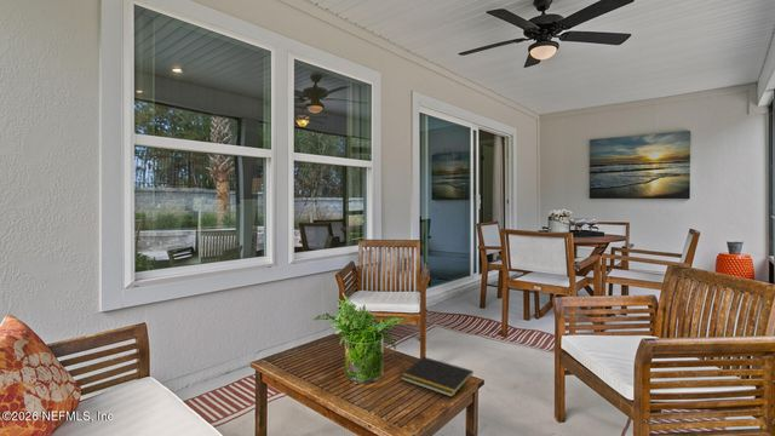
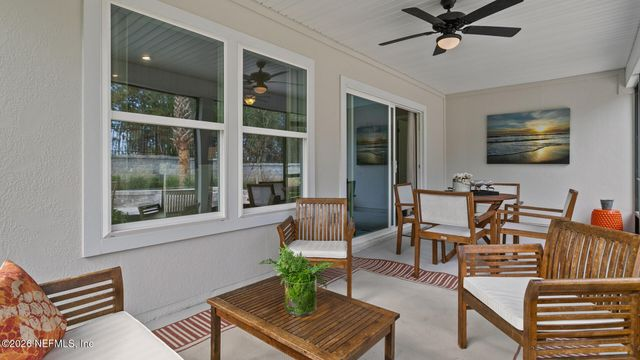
- notepad [400,356,475,398]
